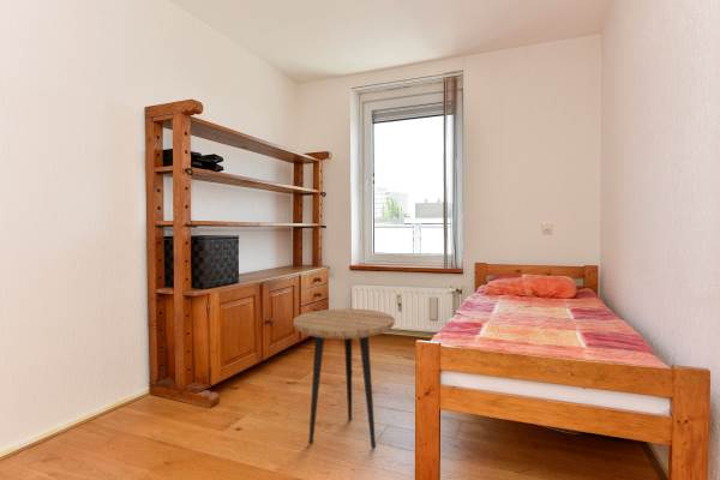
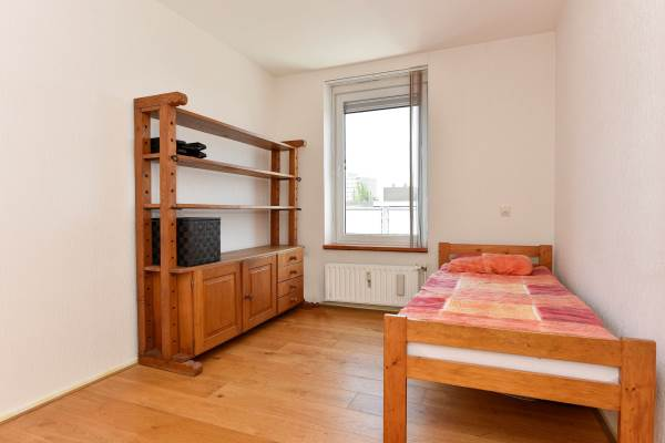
- side table [292,307,396,449]
